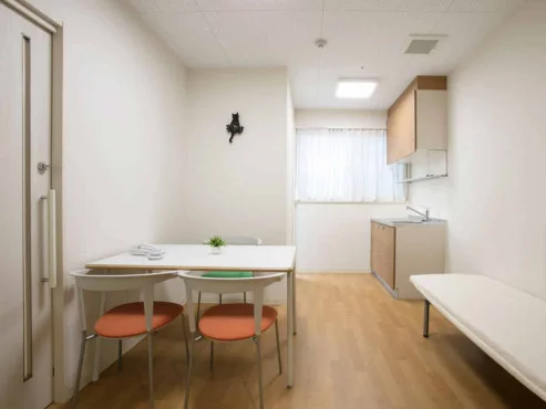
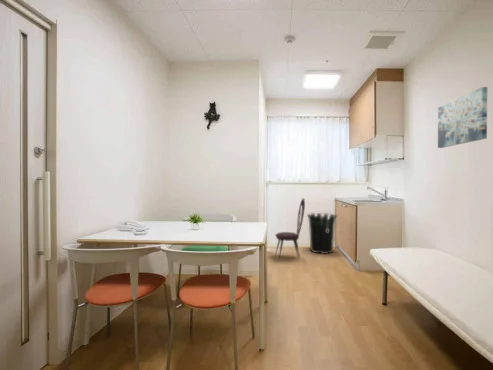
+ waste bin [306,212,338,255]
+ dining chair [274,197,306,261]
+ wall art [437,86,488,149]
